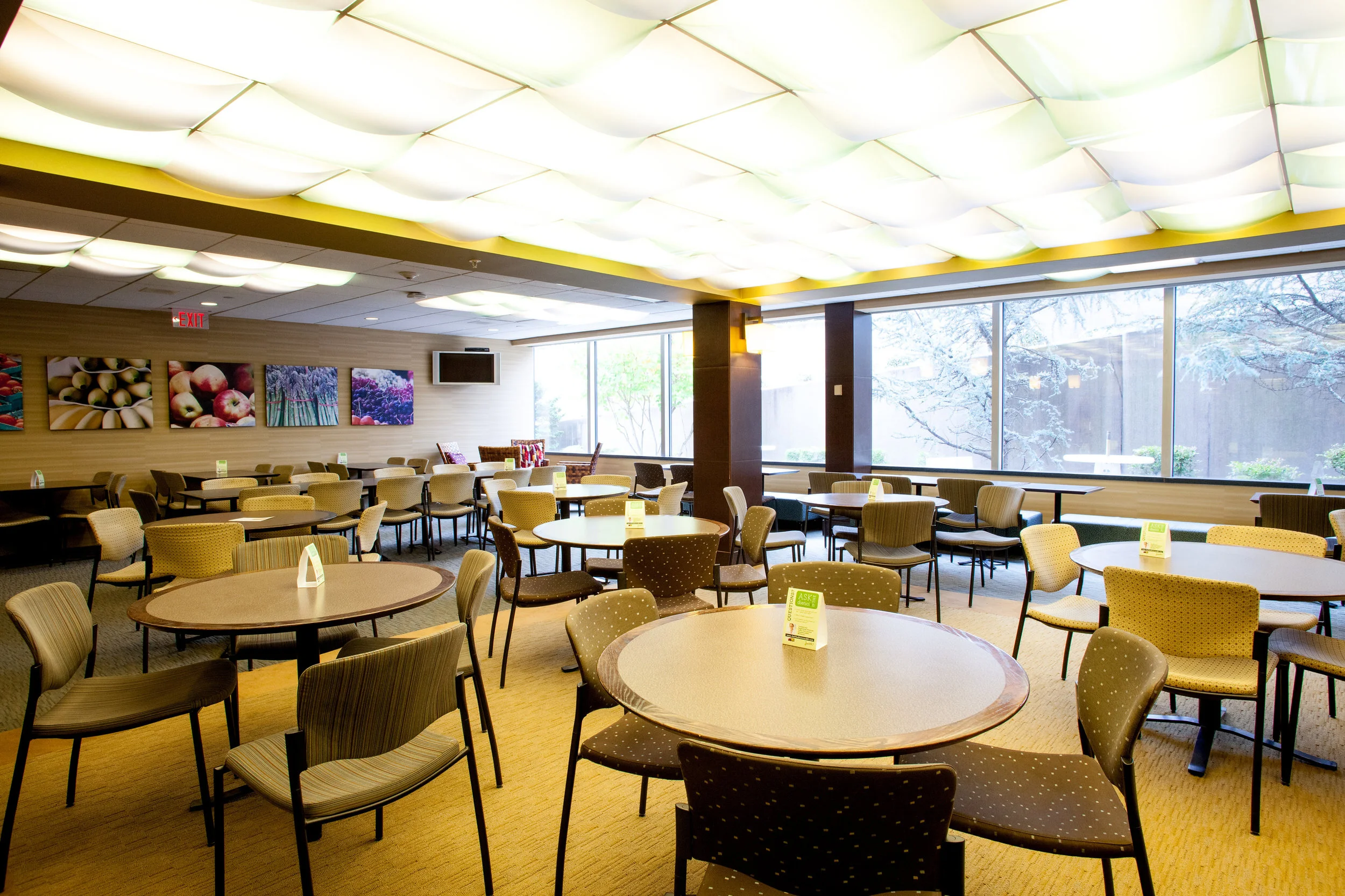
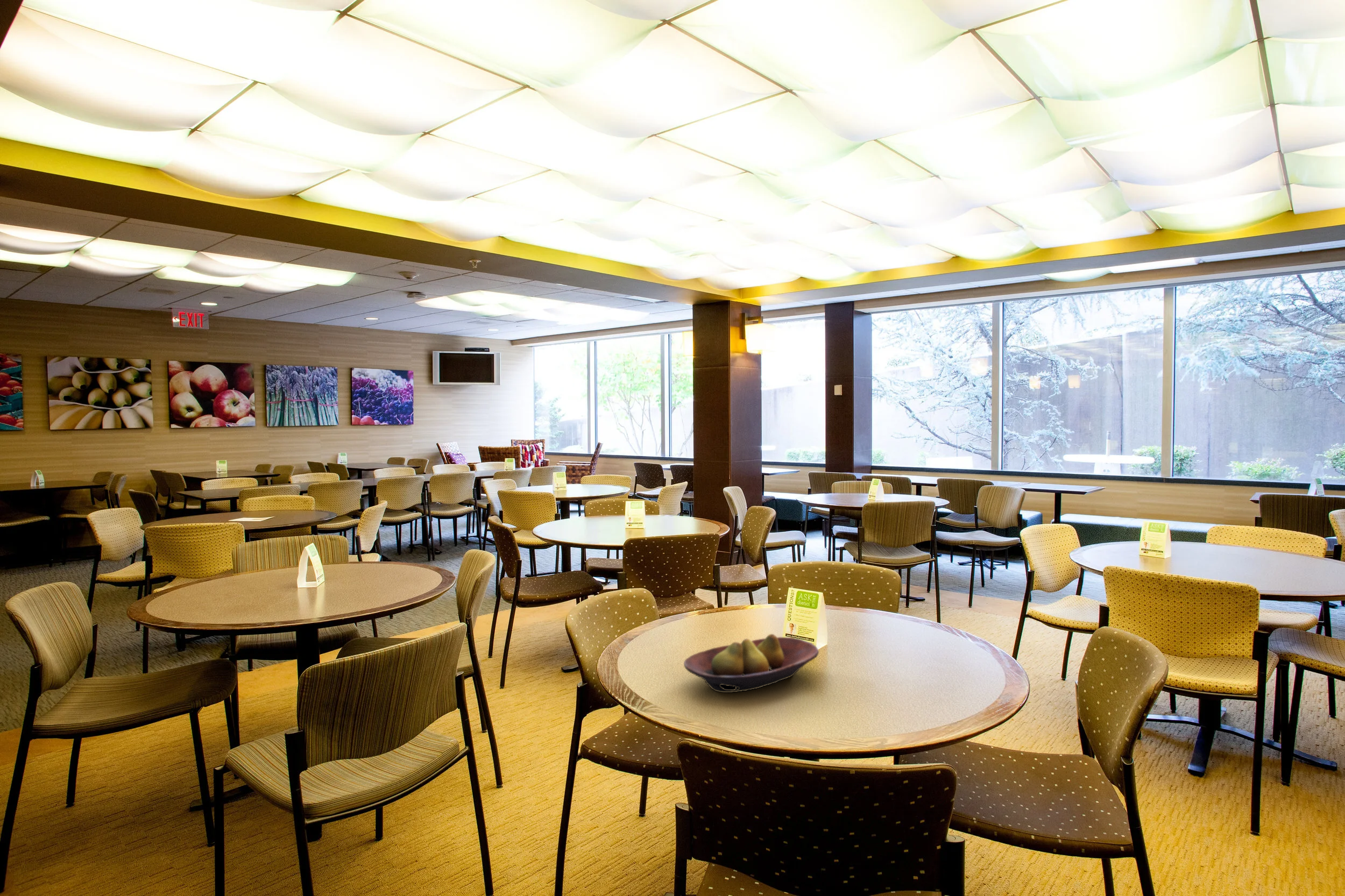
+ fruit bowl [683,634,819,693]
